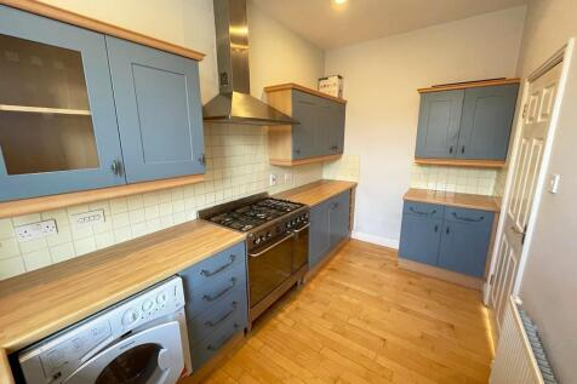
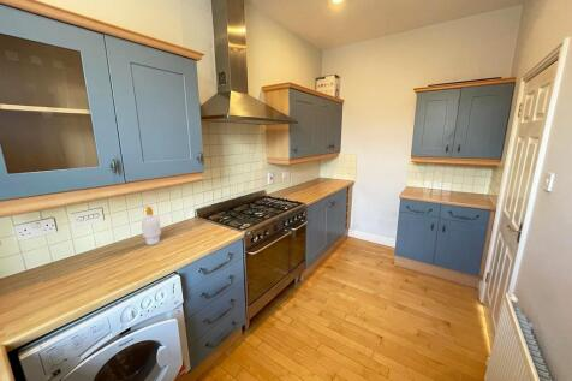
+ soap bottle [141,206,162,246]
